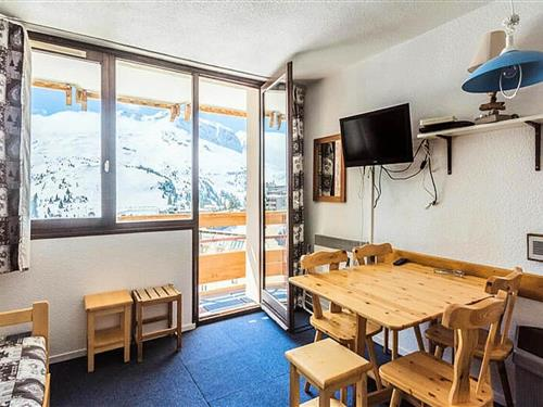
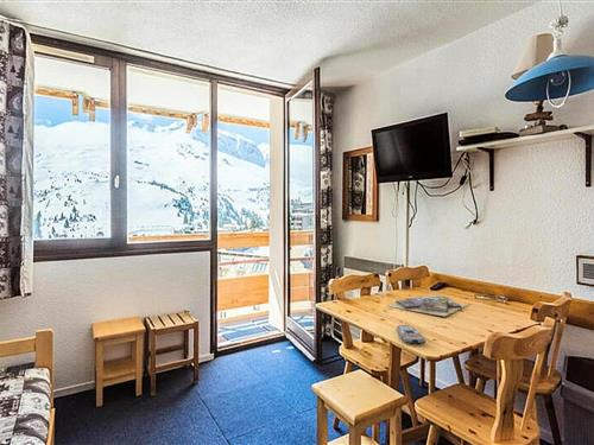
+ video game cases [387,294,468,317]
+ remote control [396,324,426,345]
